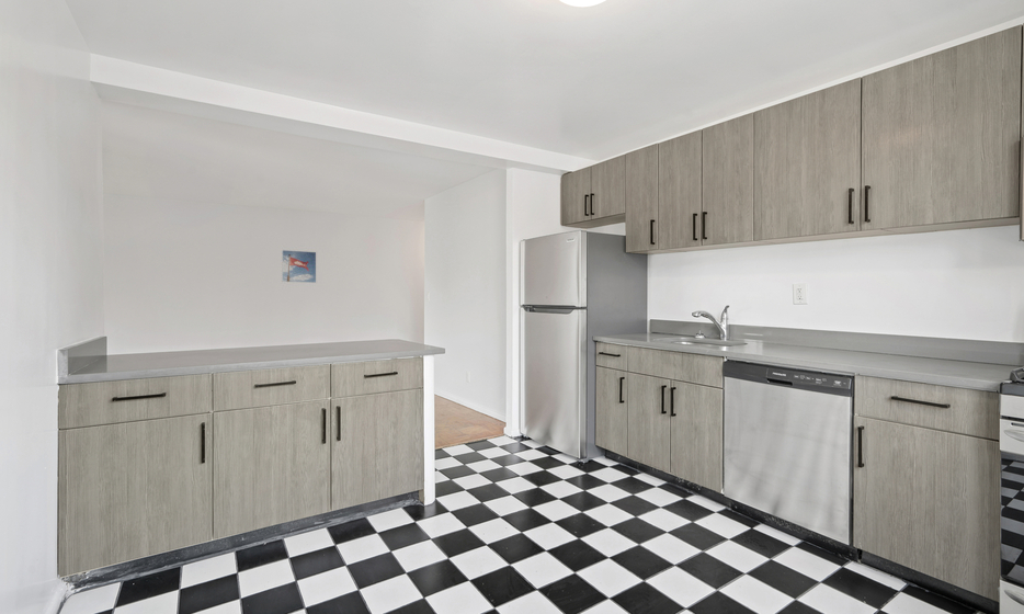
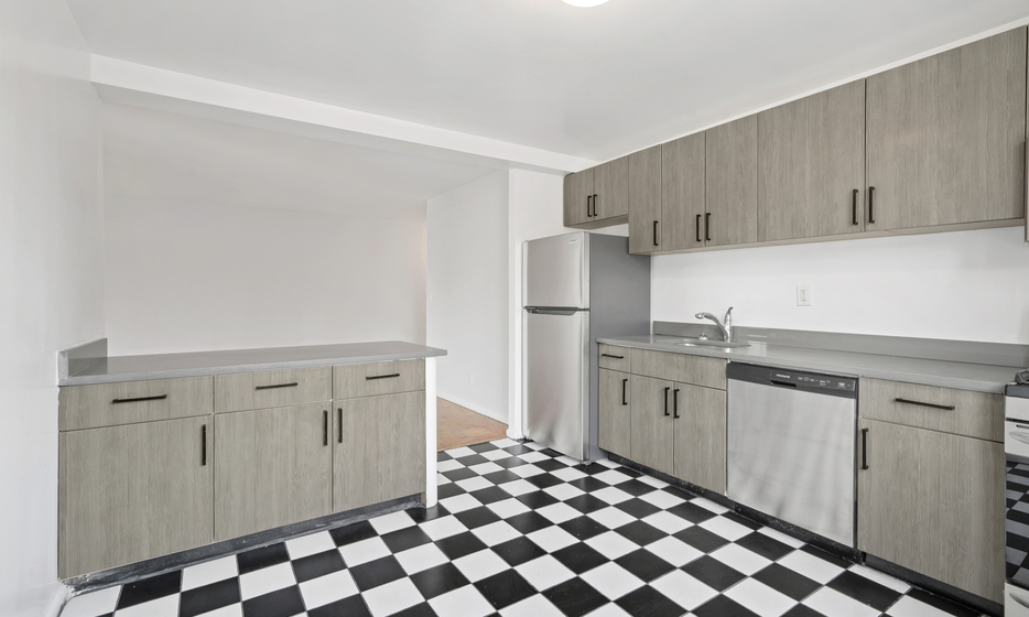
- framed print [281,249,317,284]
